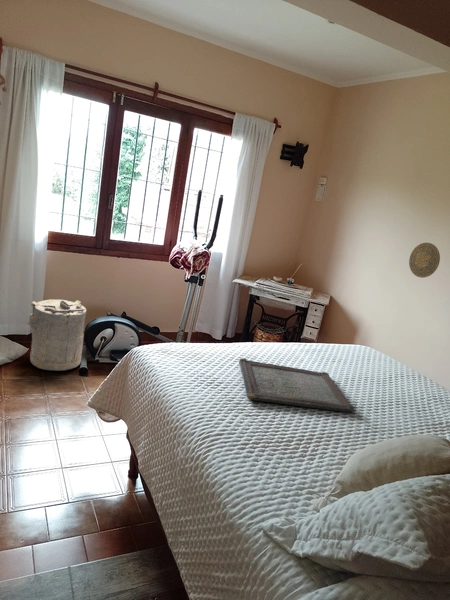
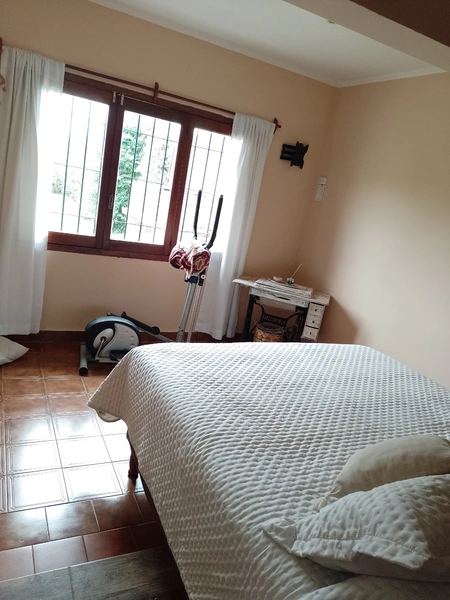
- decorative plate [408,242,441,279]
- laundry hamper [26,299,87,372]
- serving tray [238,357,355,413]
